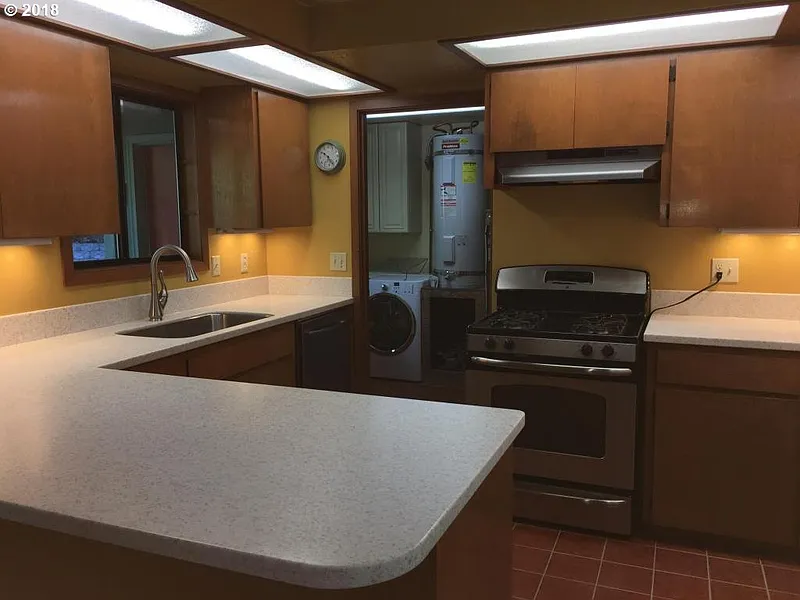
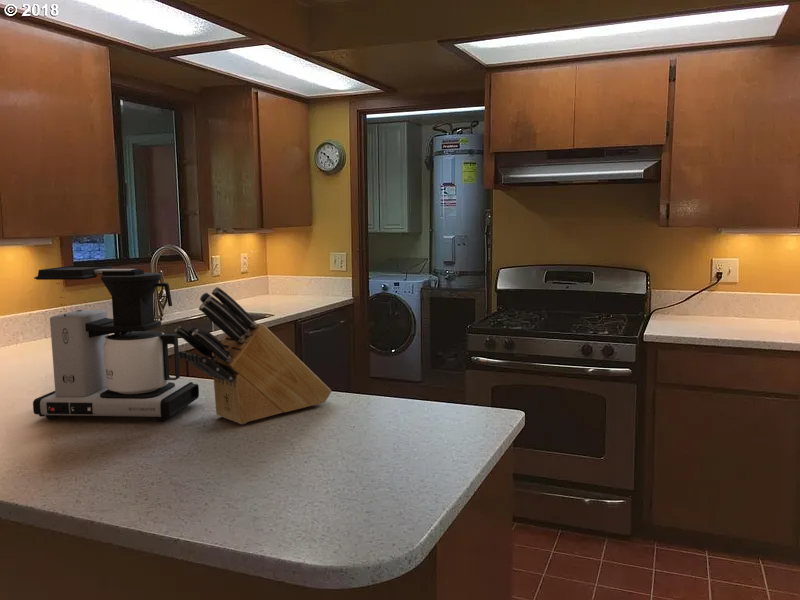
+ coffee maker [32,265,200,422]
+ knife block [174,286,332,425]
